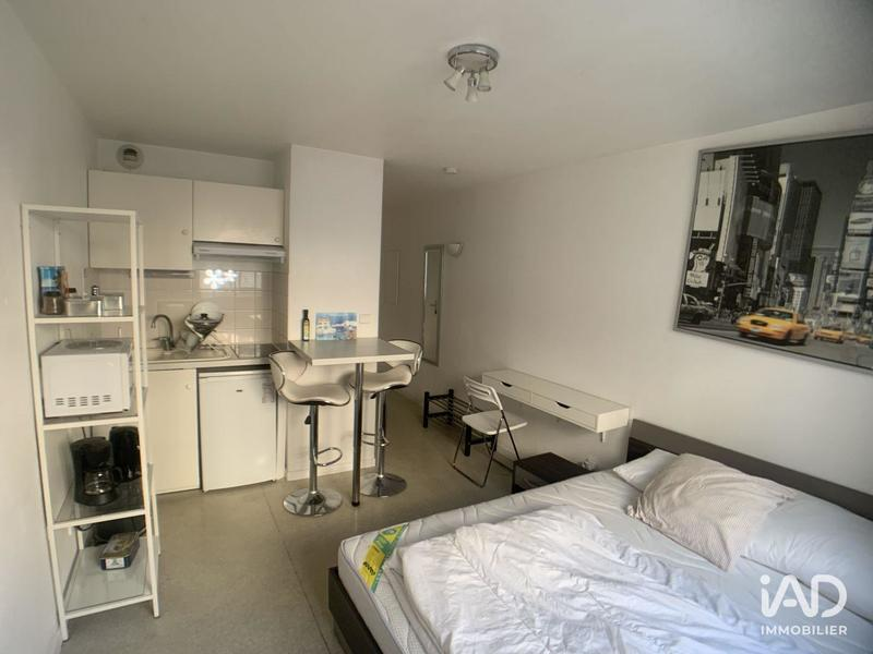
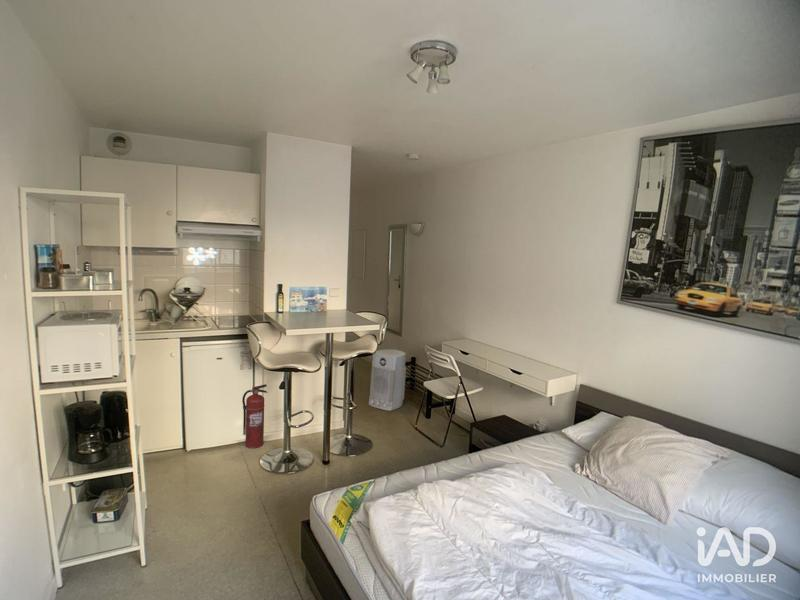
+ fire extinguisher [241,383,268,449]
+ air purifier [368,348,407,412]
